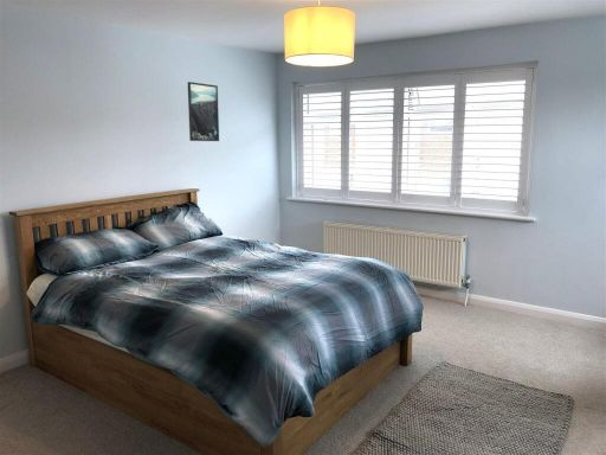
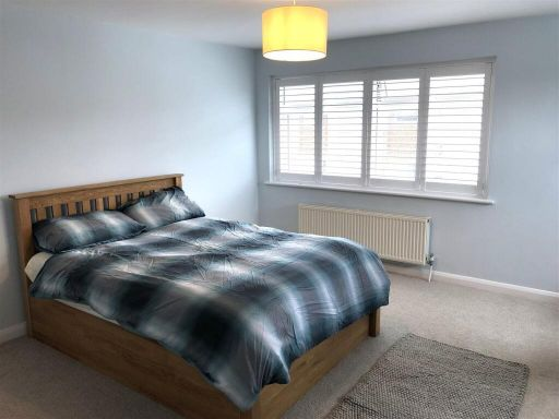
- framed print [187,81,220,142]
